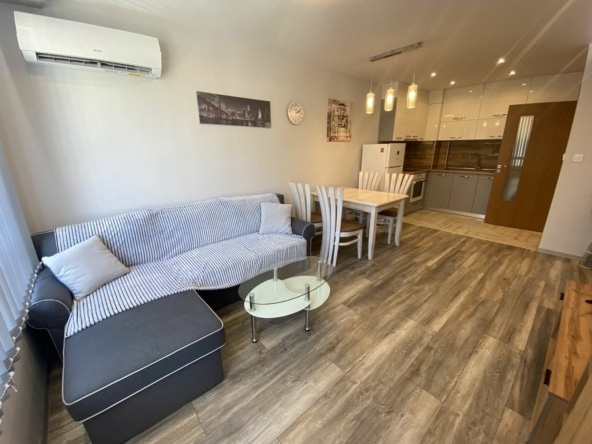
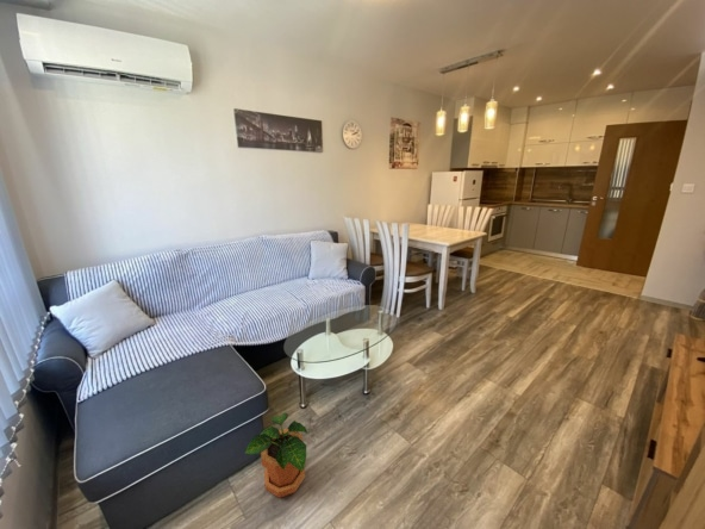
+ potted plant [244,412,308,499]
